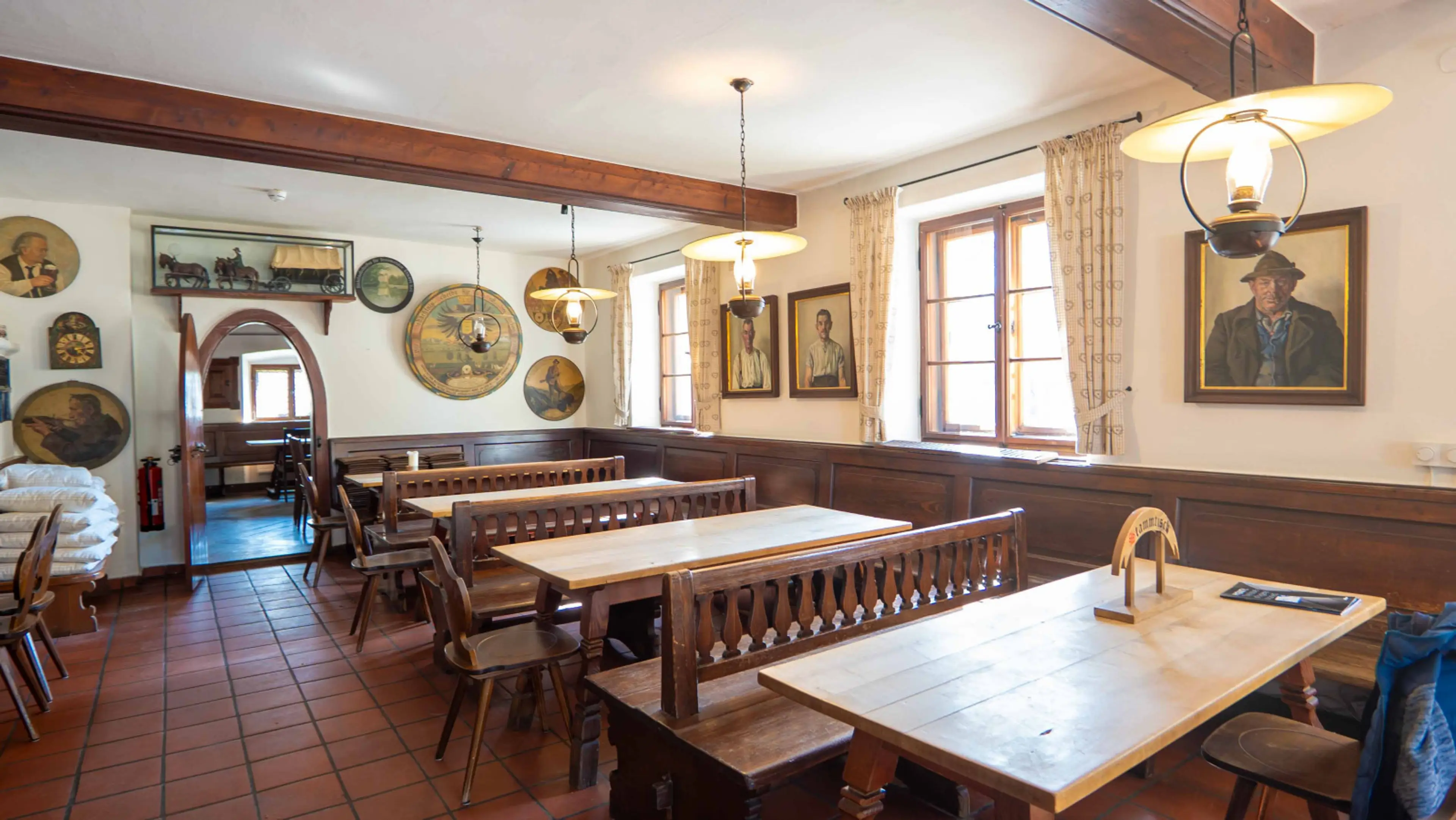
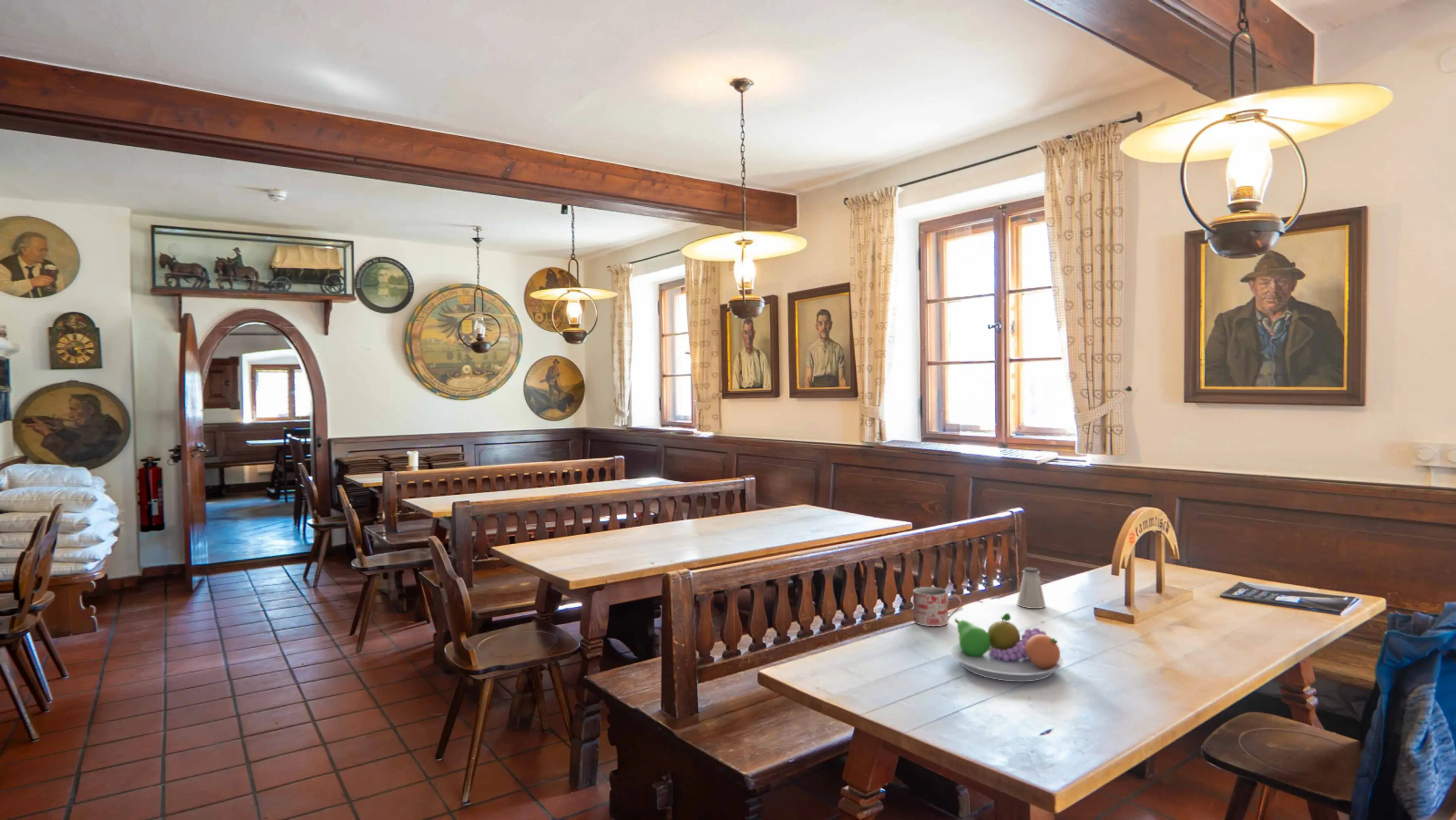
+ mug [912,586,962,627]
+ fruit bowl [949,613,1064,682]
+ saltshaker [1017,567,1046,609]
